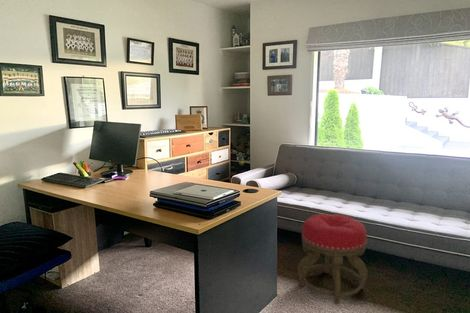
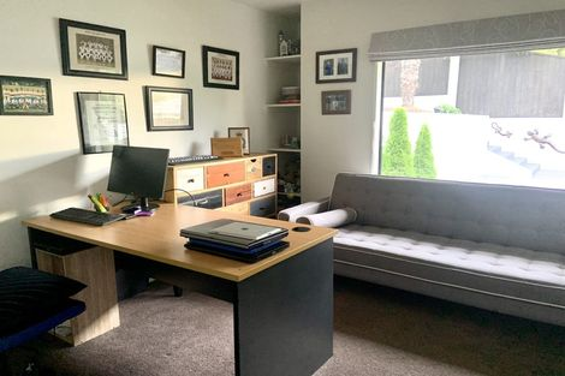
- stool [297,213,369,305]
